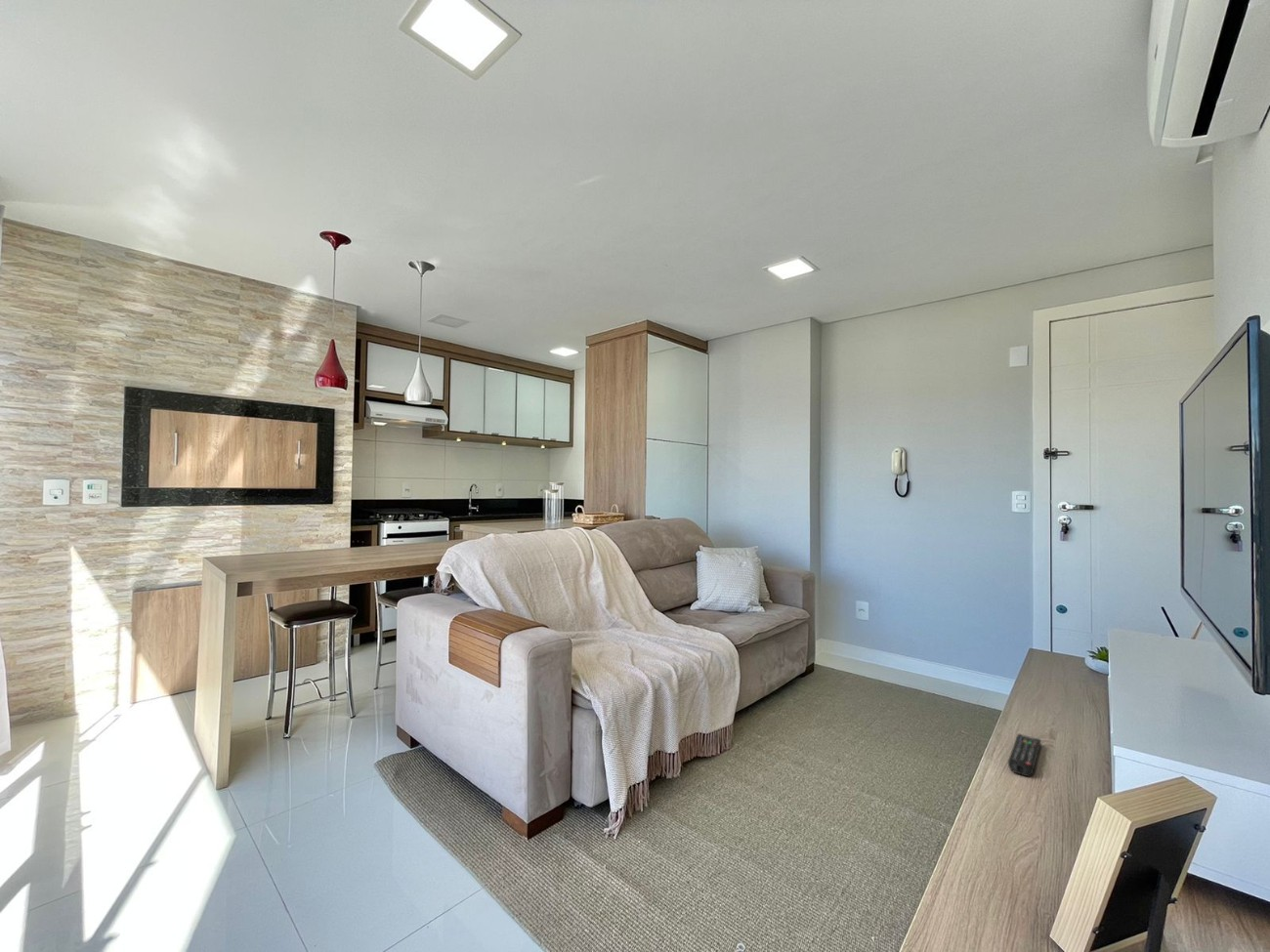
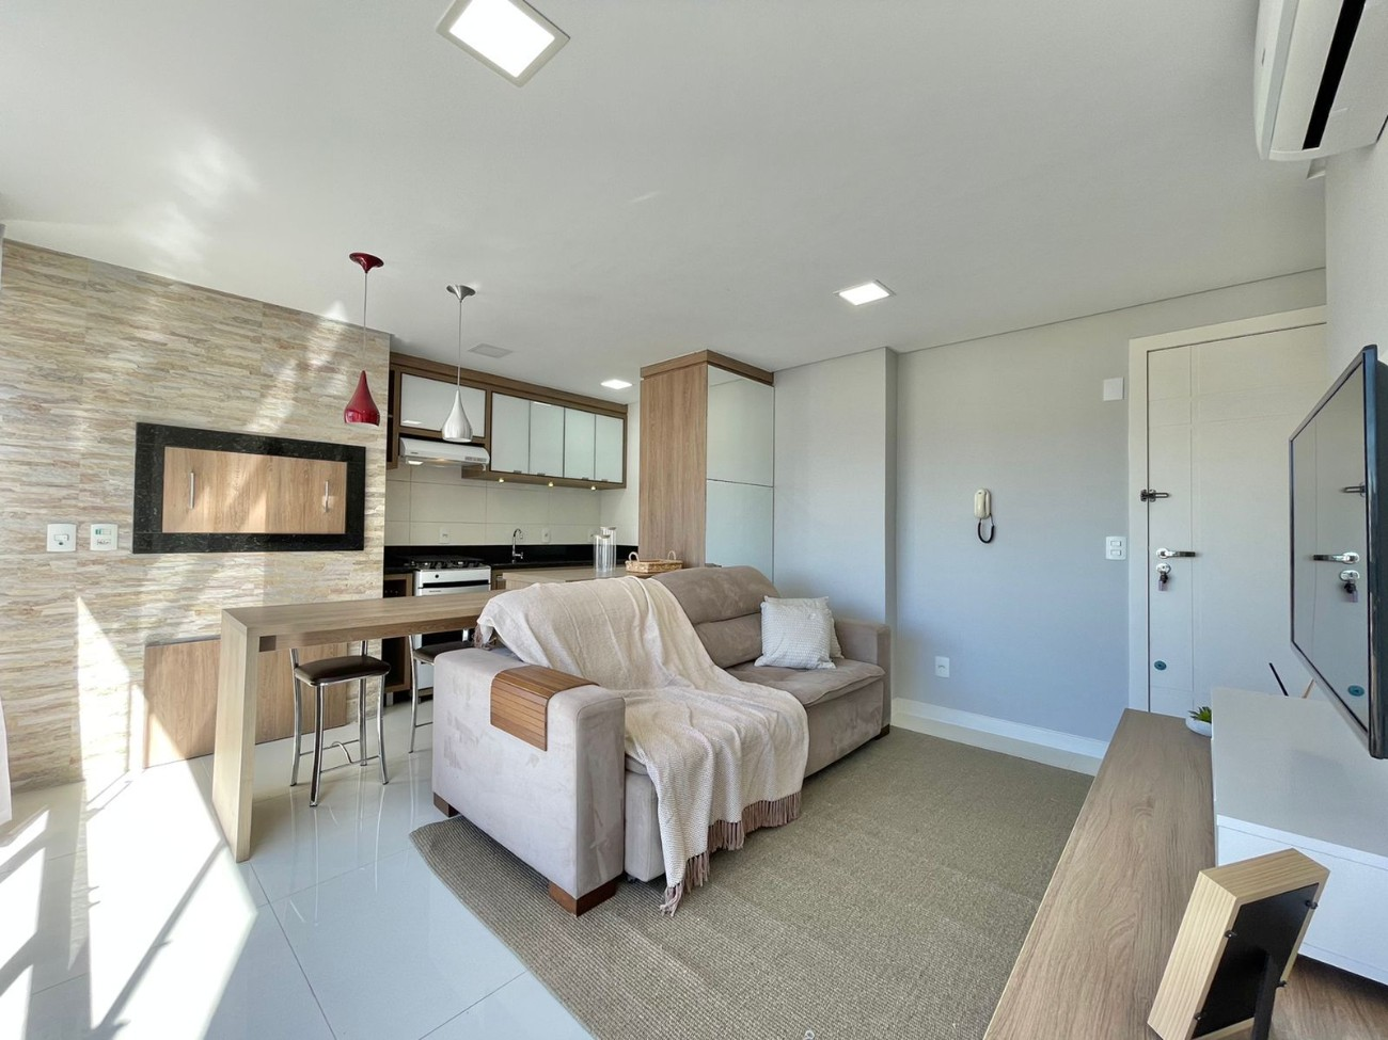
- remote control [1007,732,1042,777]
